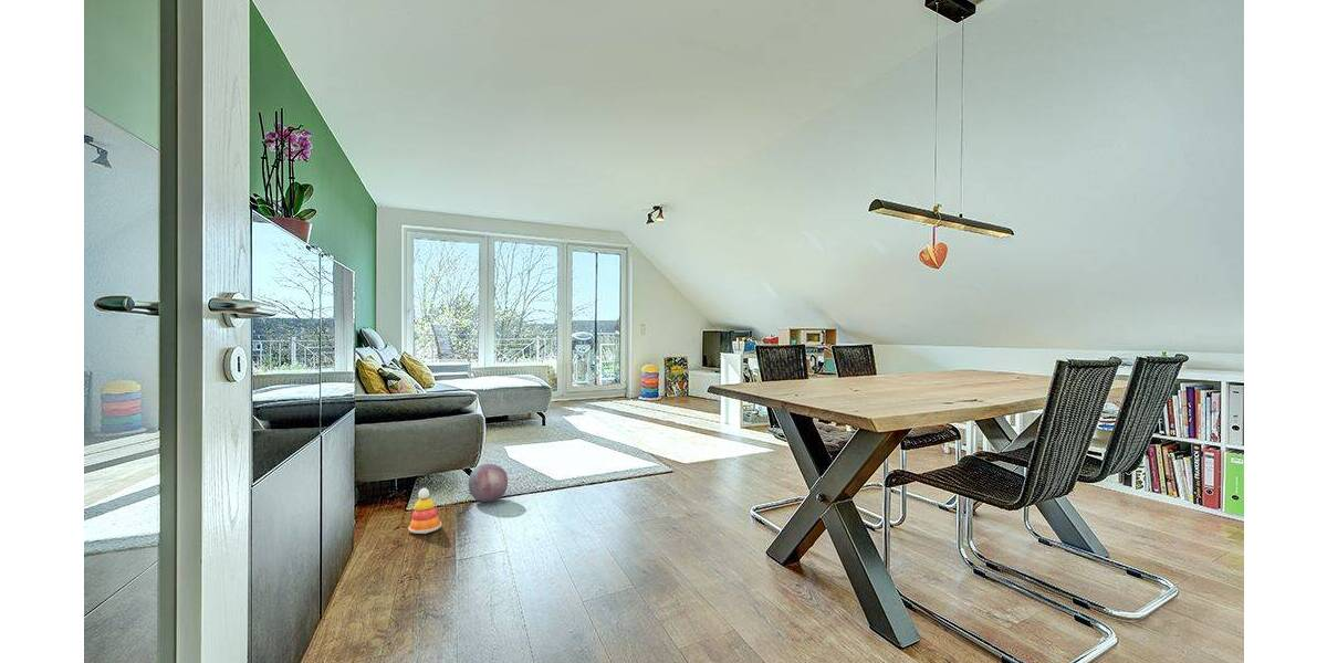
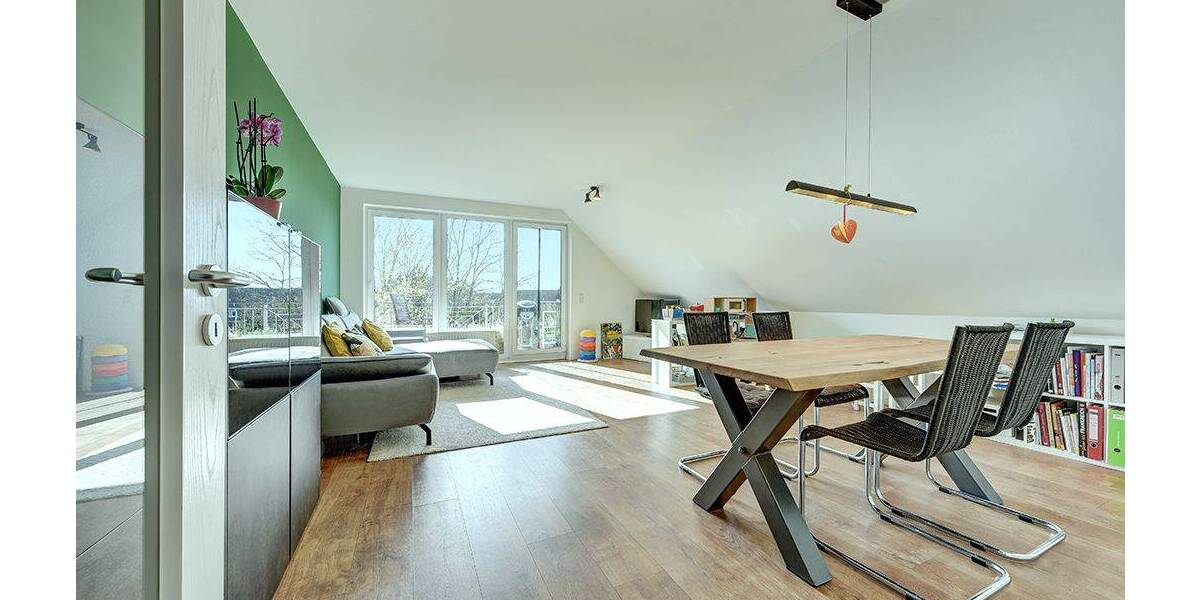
- stacking toy [407,487,442,535]
- decorative ball [467,463,509,503]
